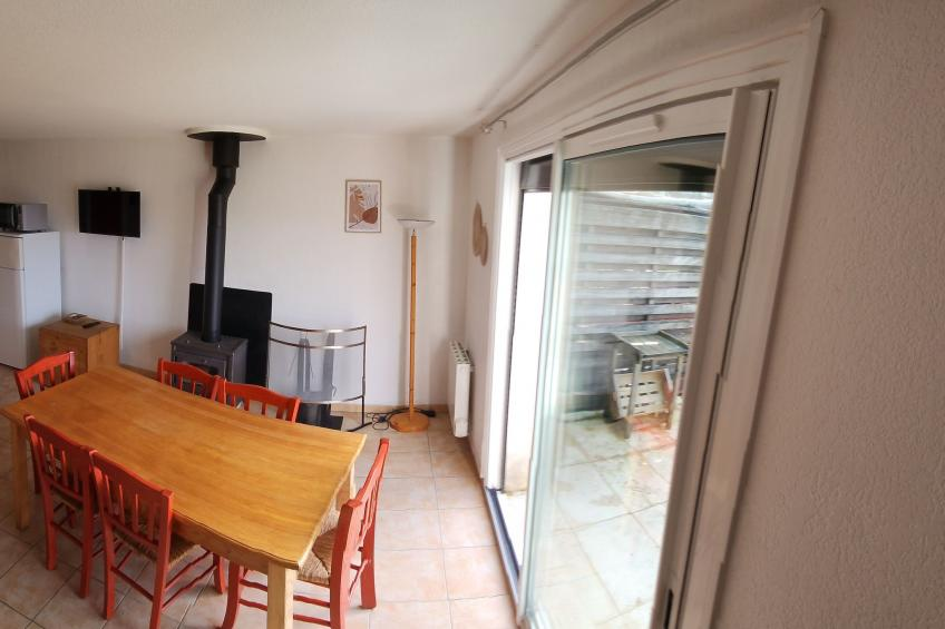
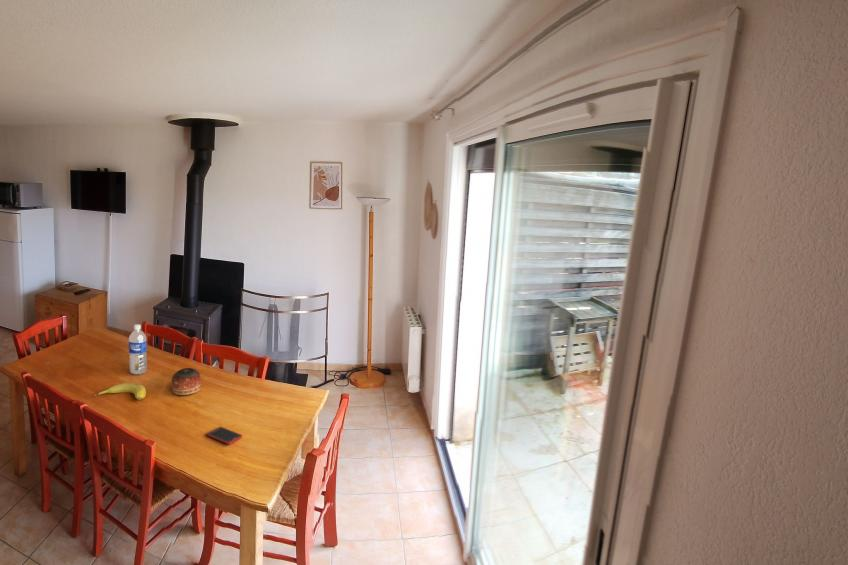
+ cell phone [206,426,243,445]
+ bowl [171,367,202,396]
+ fruit [93,382,147,401]
+ water bottle [128,323,148,376]
